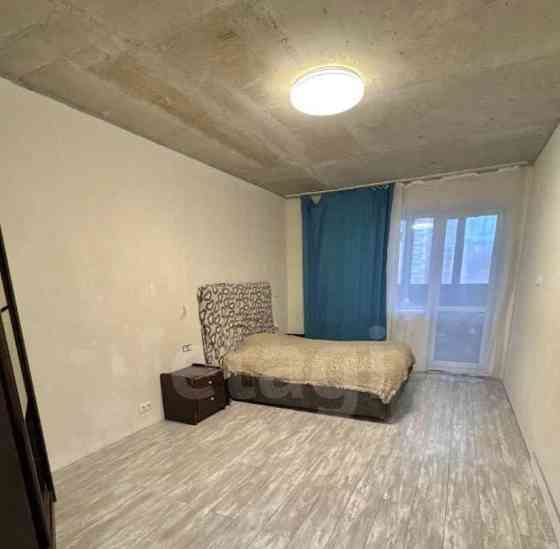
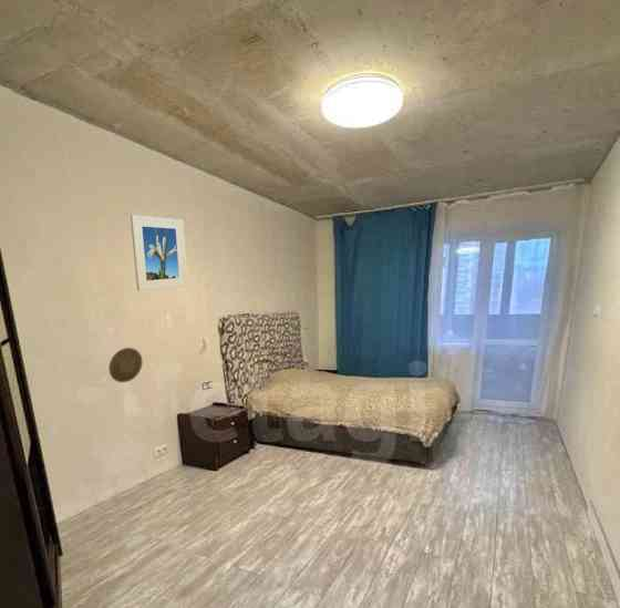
+ decorative plate [107,347,144,383]
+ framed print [130,214,188,292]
